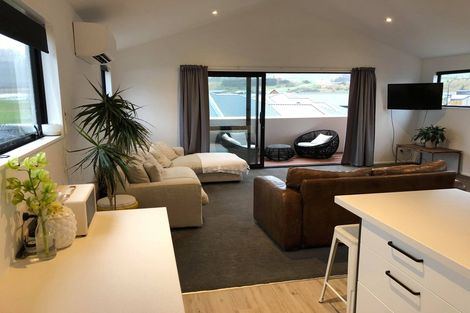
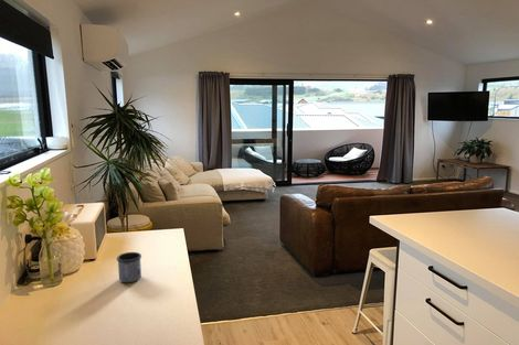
+ mug [116,251,142,283]
